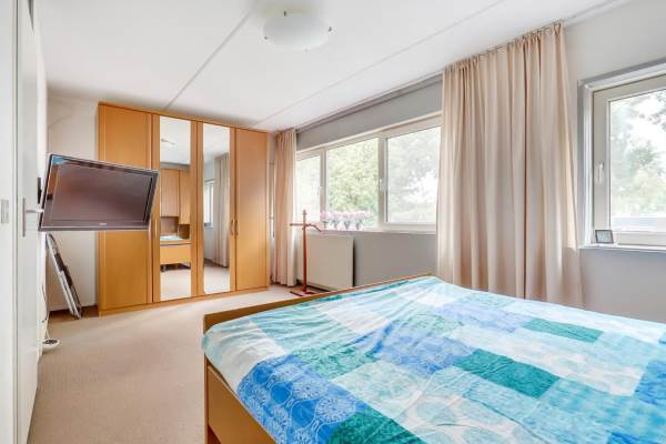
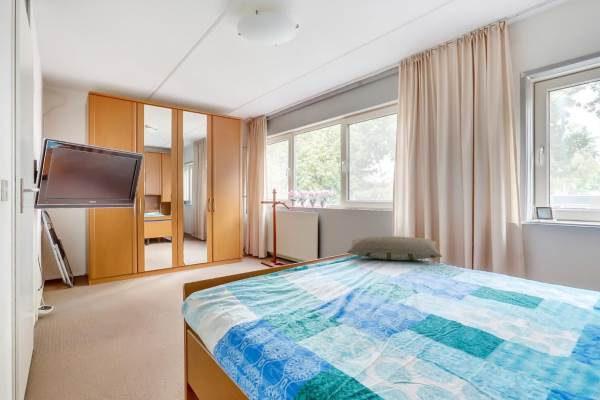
+ pillow [346,235,443,261]
